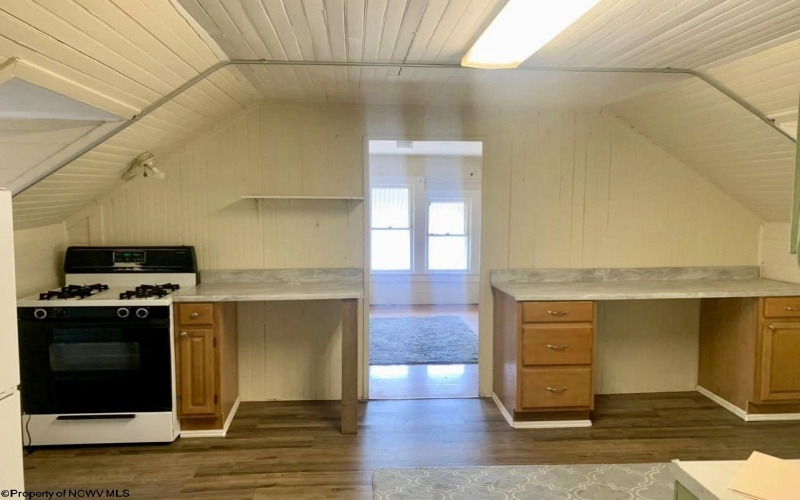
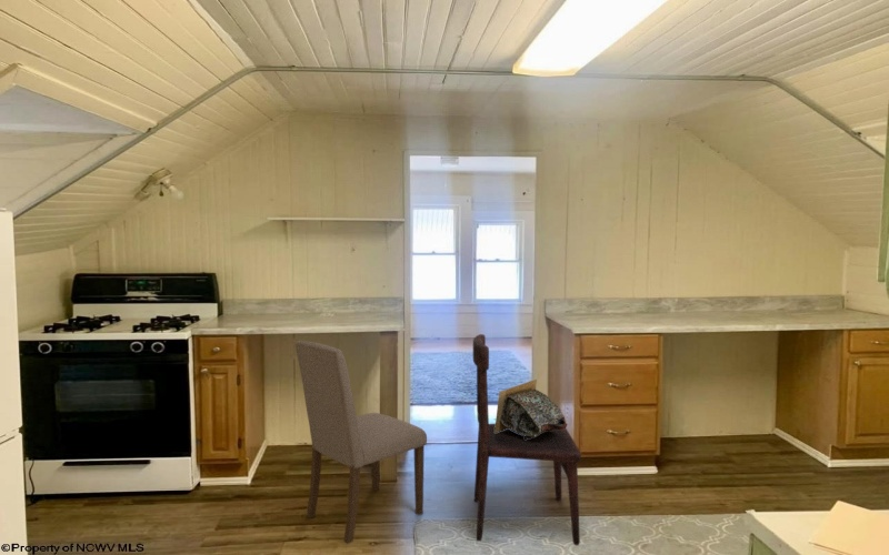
+ dining chair [294,340,428,545]
+ tote bag [495,379,568,440]
+ dining chair [472,333,582,546]
